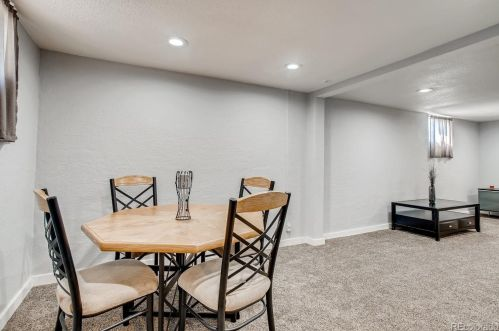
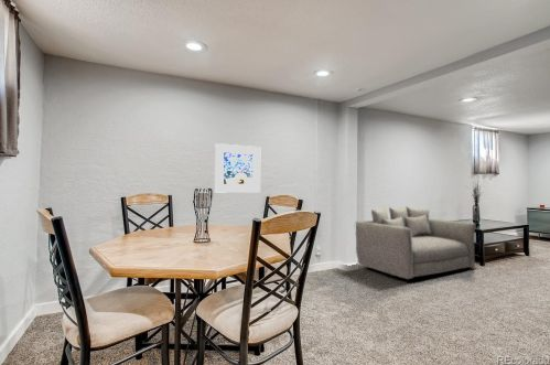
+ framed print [214,142,261,194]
+ sofa [355,205,477,280]
